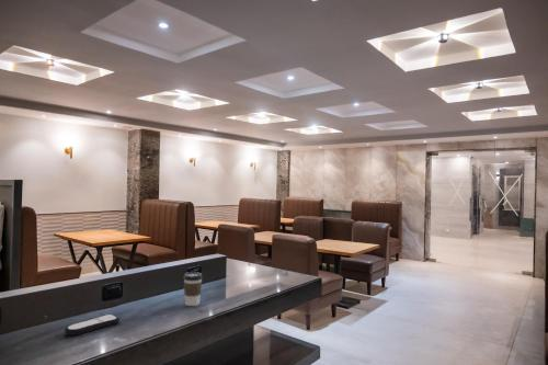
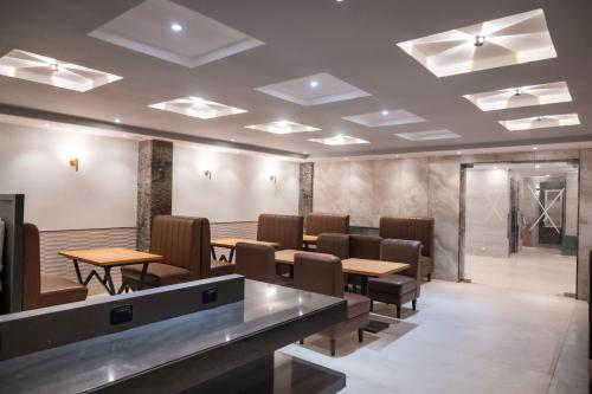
- coffee cup [182,271,204,307]
- remote control [64,313,121,337]
